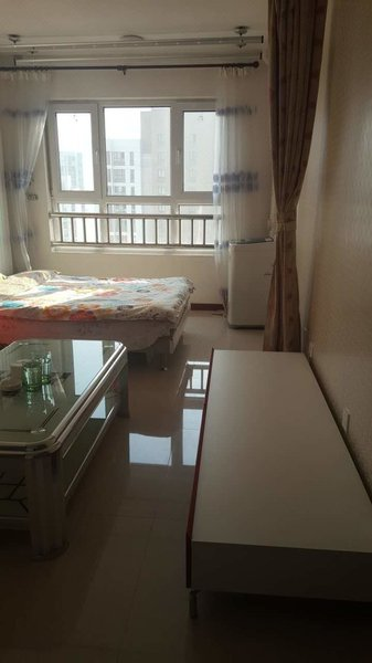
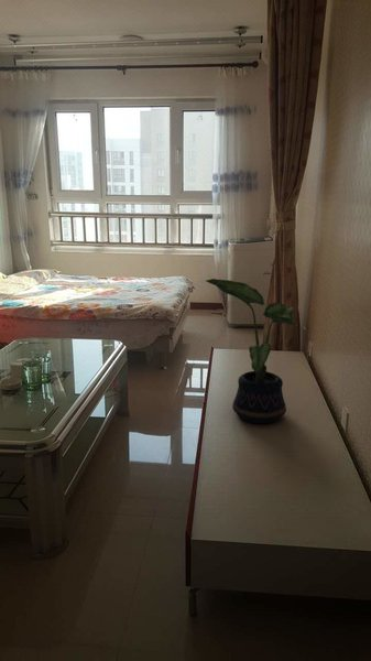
+ potted plant [205,278,299,424]
